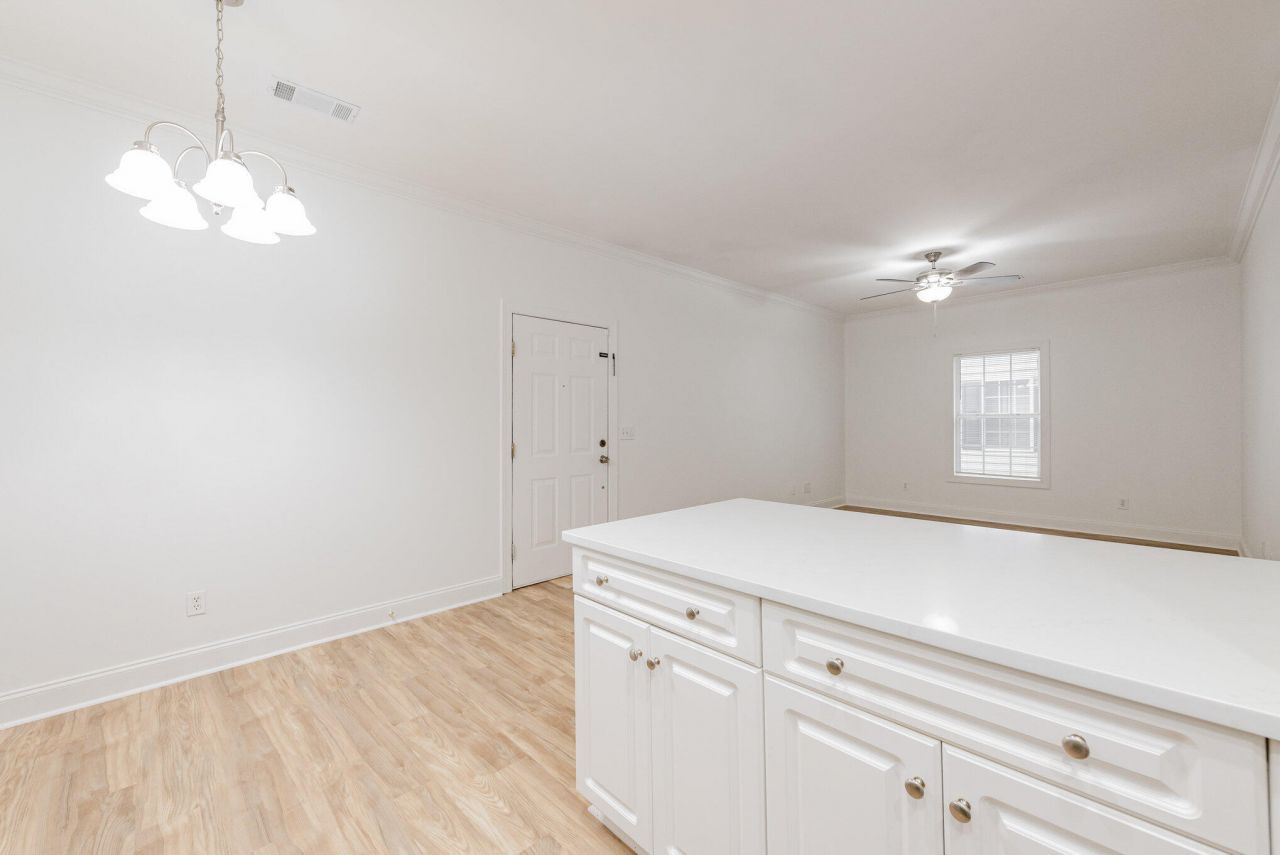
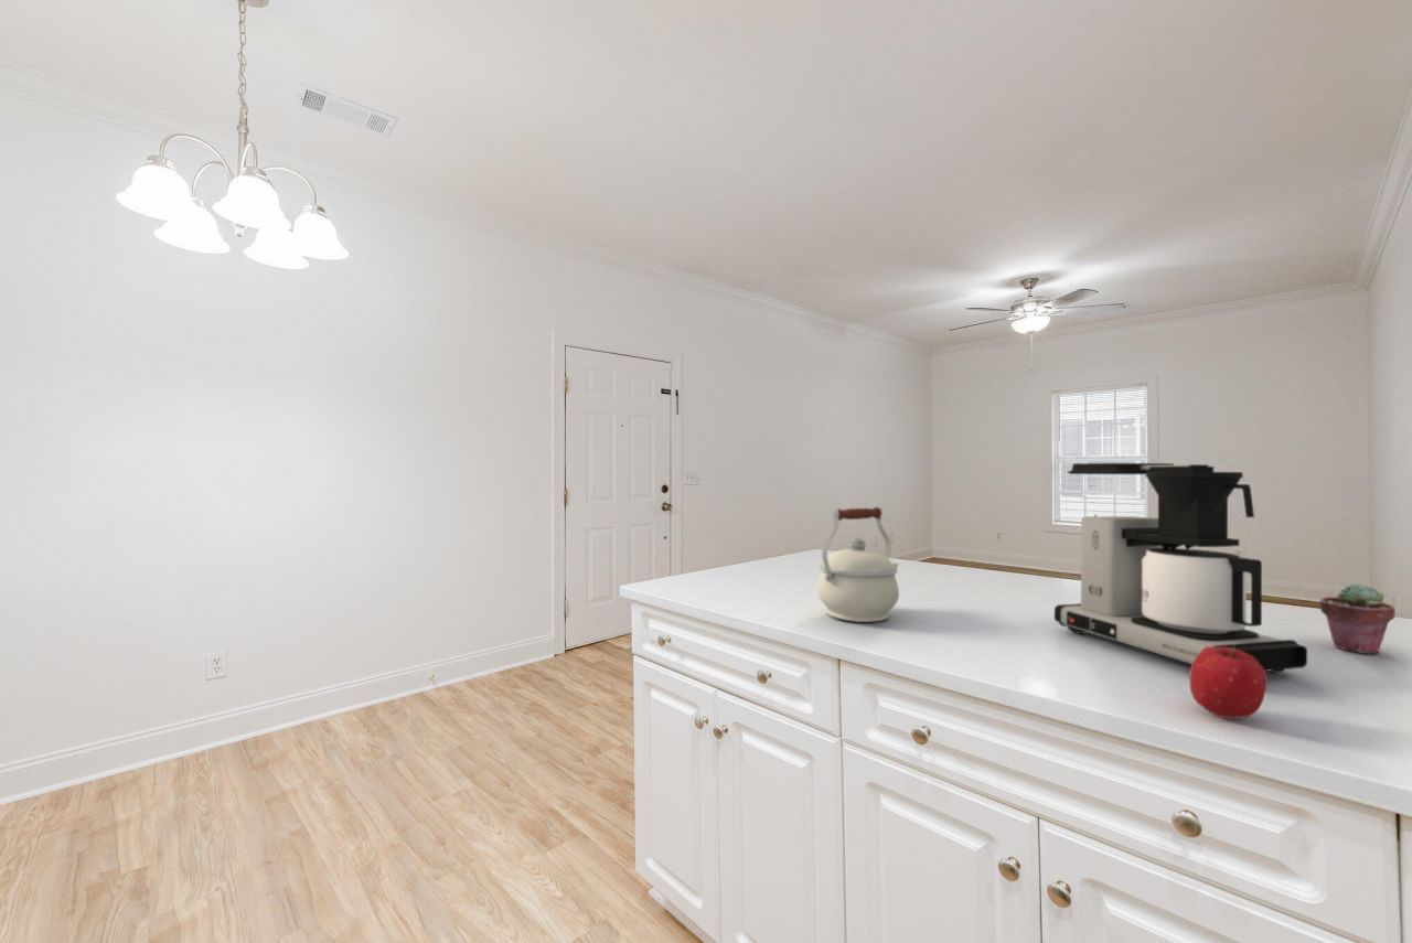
+ coffee maker [1053,462,1308,674]
+ fruit [1189,645,1269,720]
+ kettle [816,506,900,623]
+ potted succulent [1319,582,1395,655]
